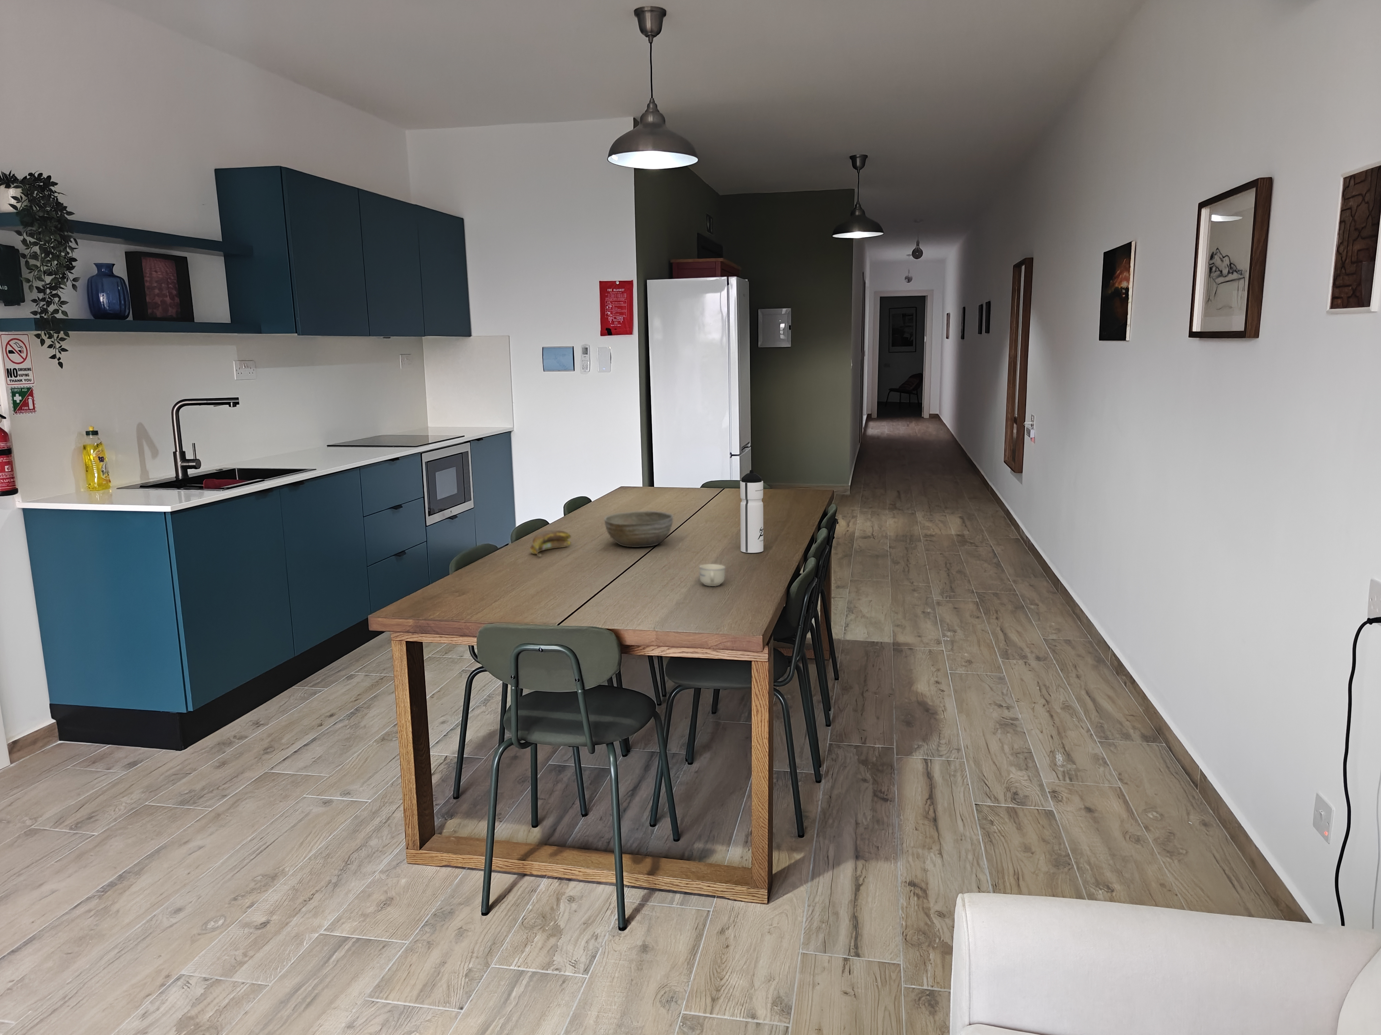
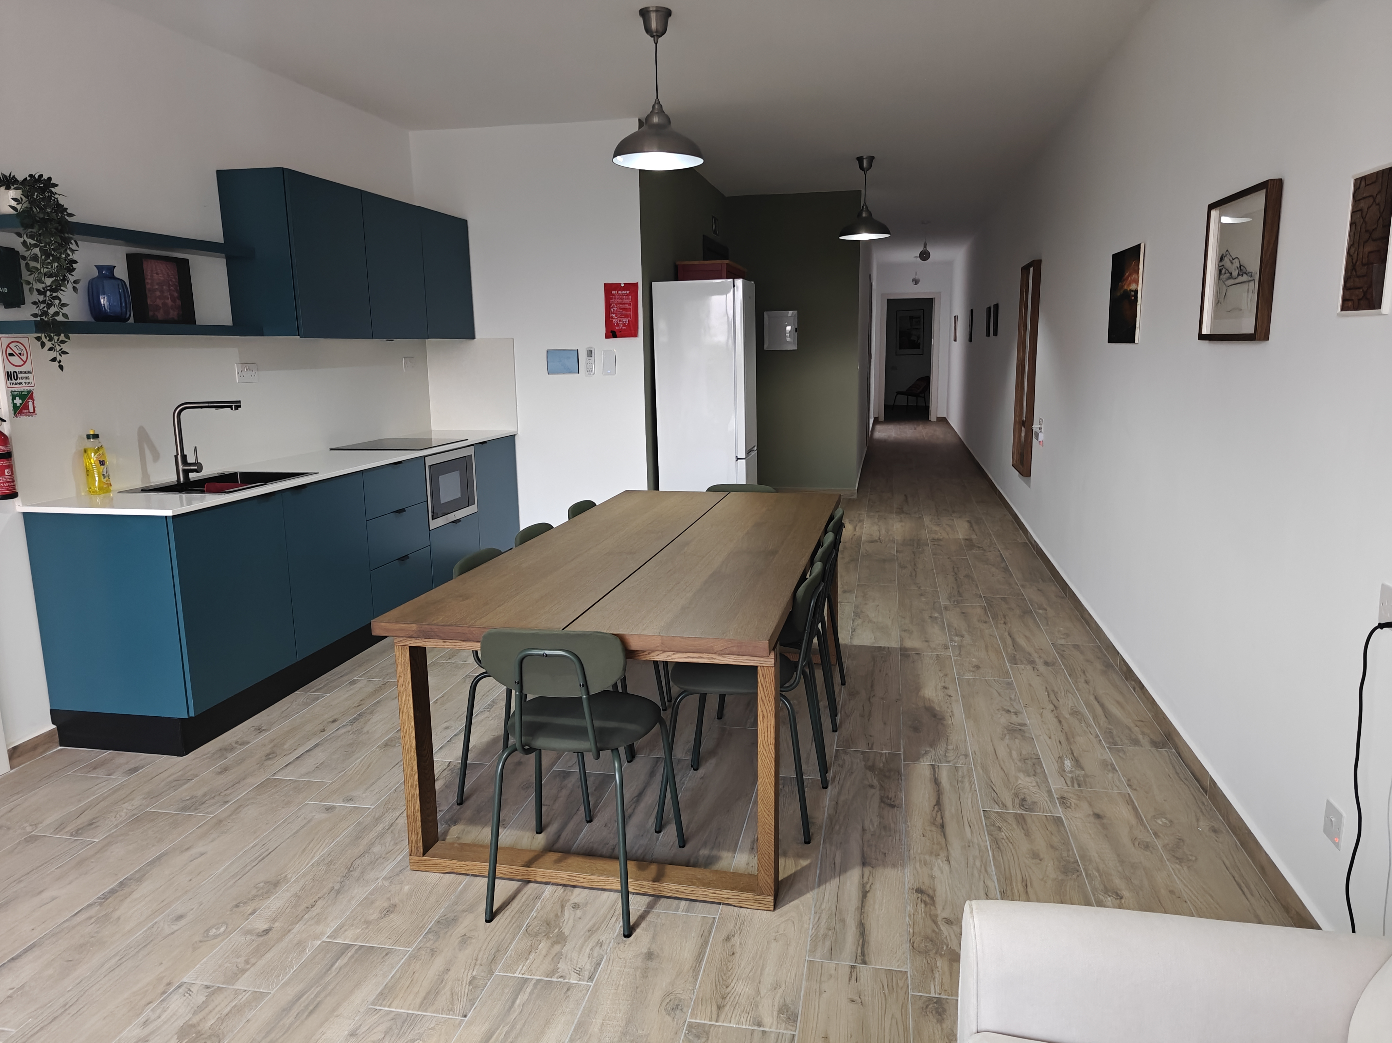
- cup [699,563,725,587]
- bowl [604,510,673,548]
- water bottle [739,470,763,553]
- banana [530,529,572,558]
